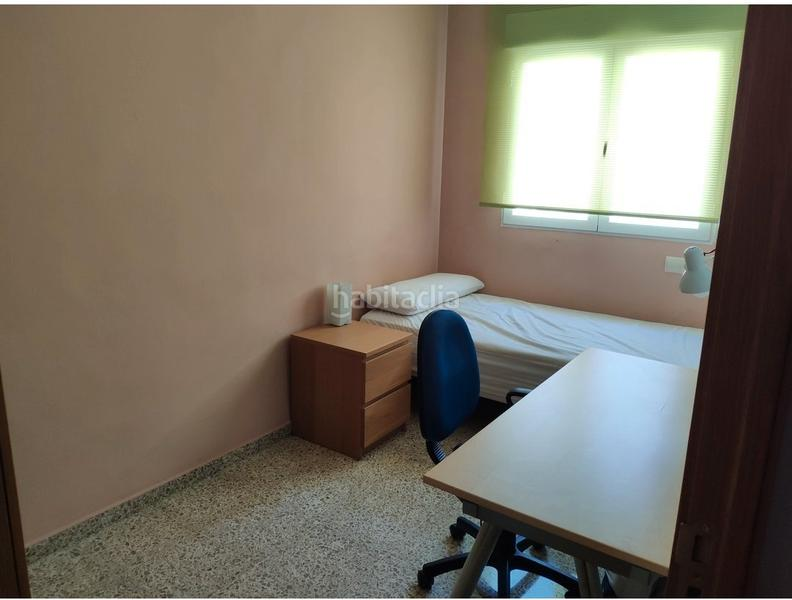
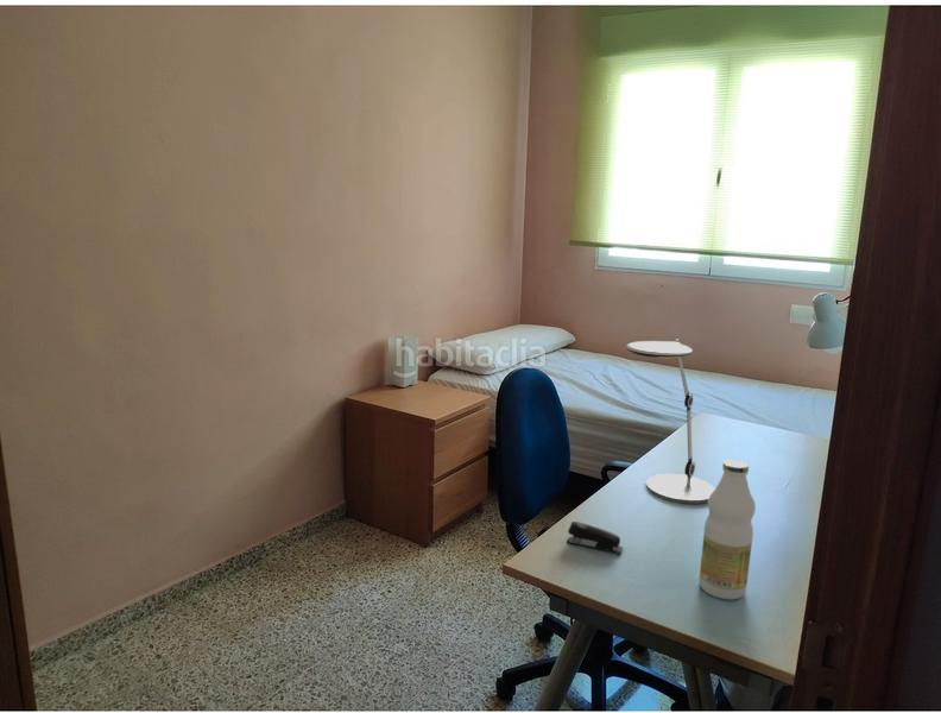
+ bottle [699,459,757,600]
+ desk lamp [625,339,715,505]
+ stapler [566,520,624,554]
